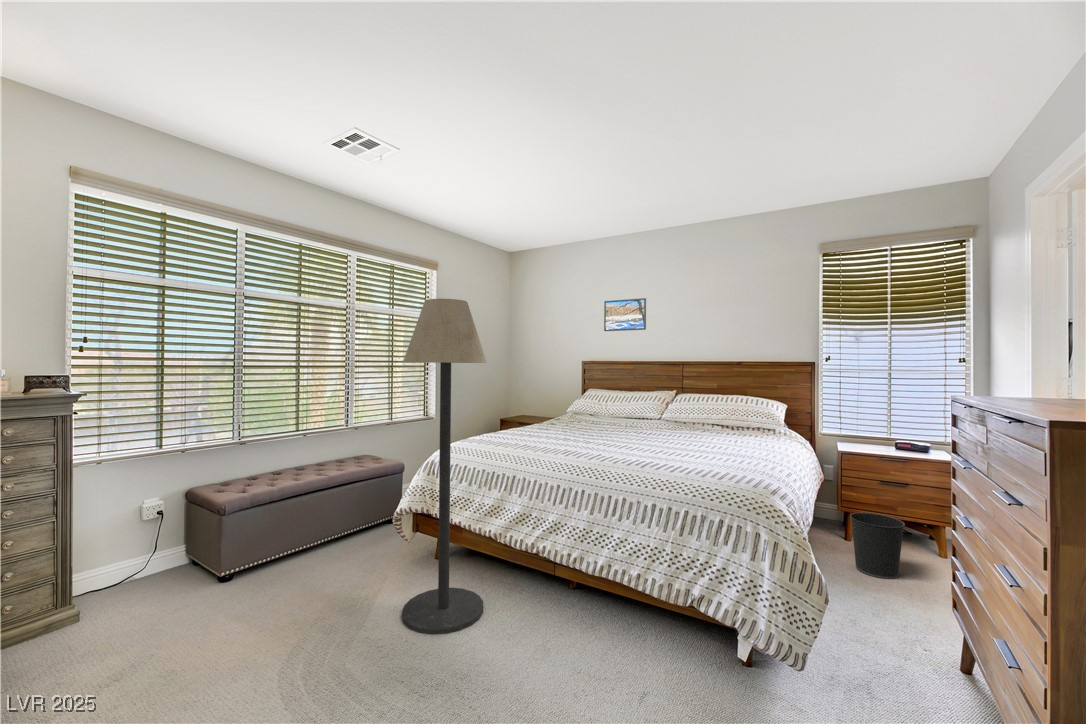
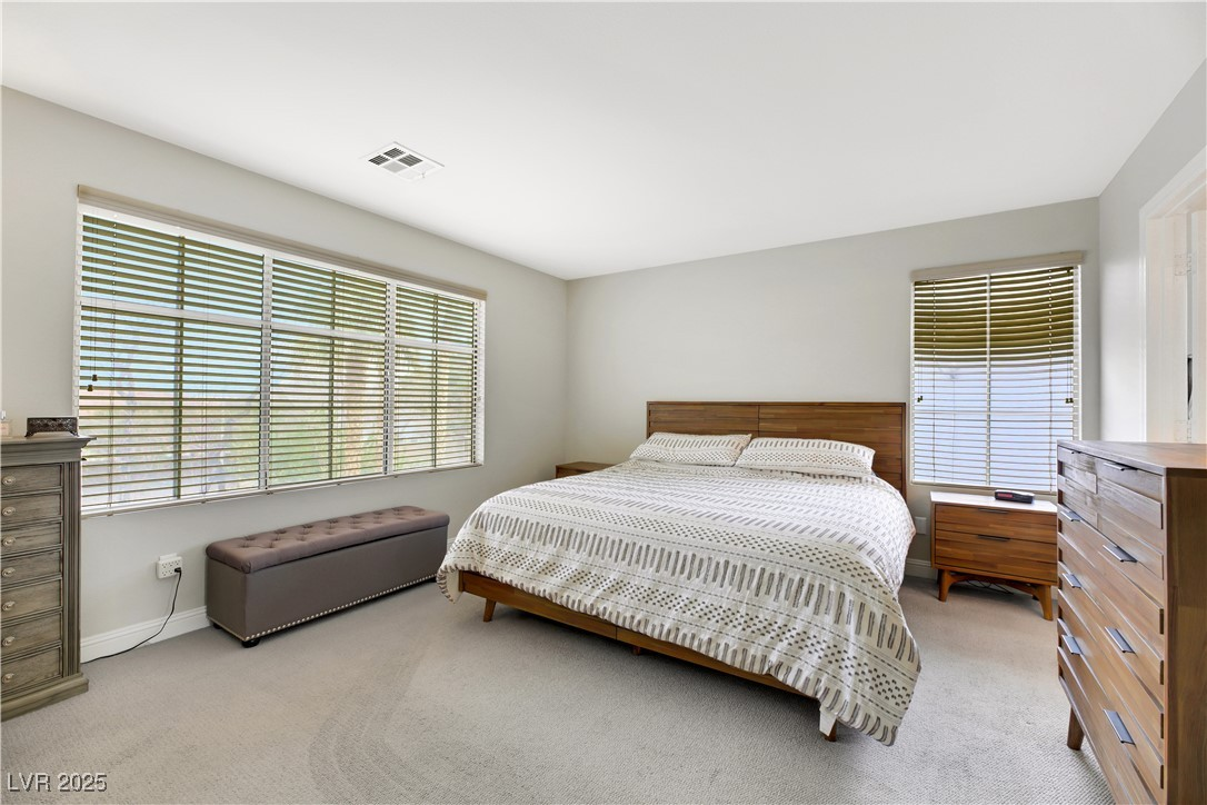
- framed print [603,297,647,332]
- floor lamp [401,298,488,635]
- wastebasket [849,512,906,580]
